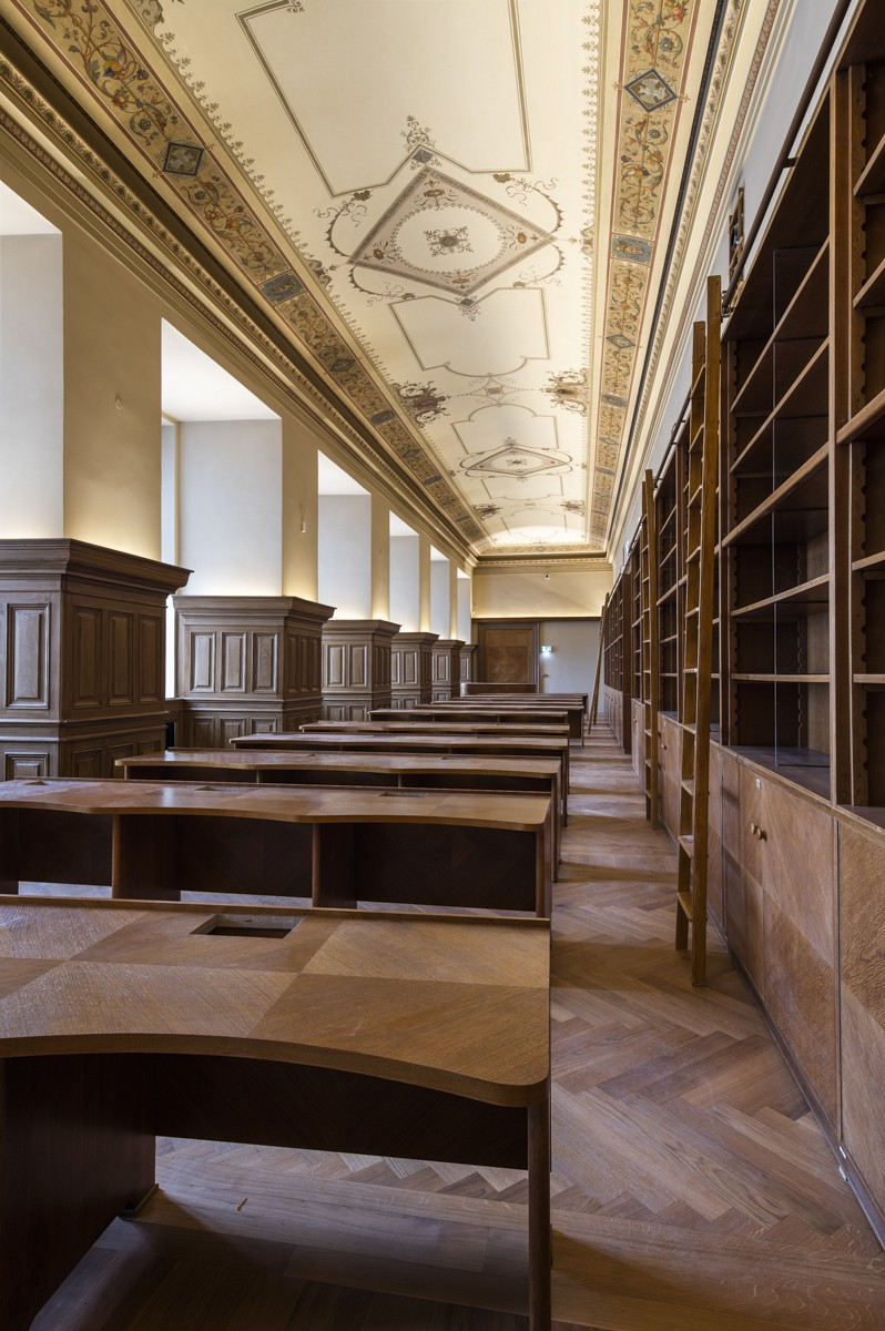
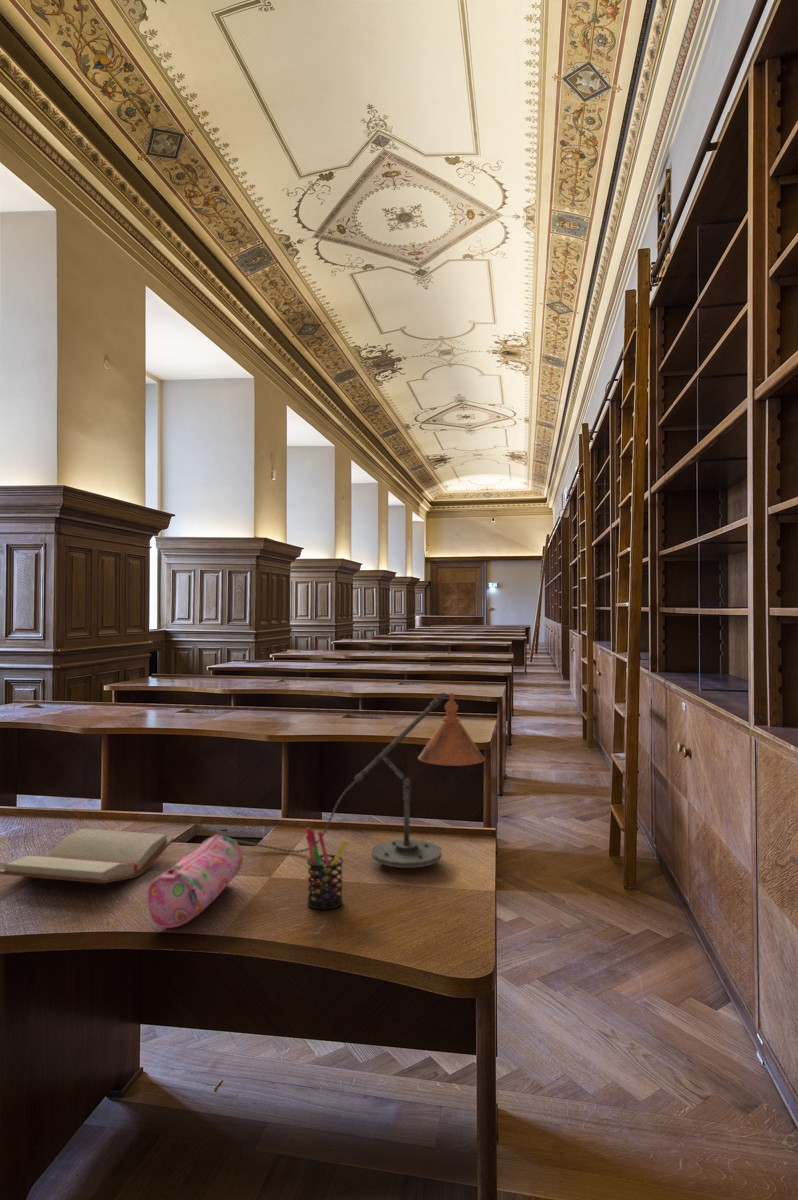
+ pencil case [147,834,244,929]
+ paperback book [0,827,175,884]
+ pen holder [305,827,349,911]
+ desk lamp [232,691,486,869]
